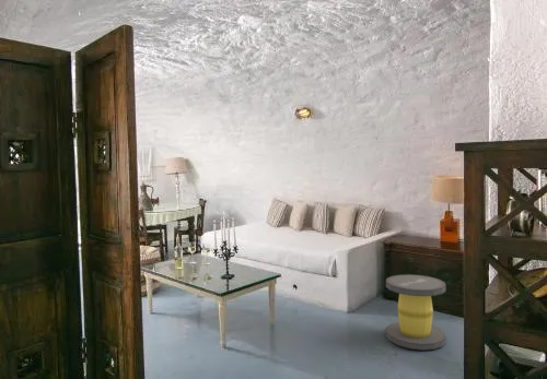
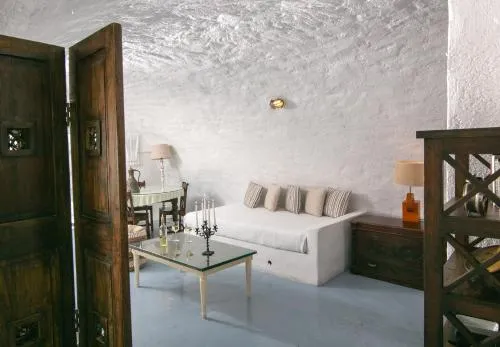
- stool [385,273,447,352]
